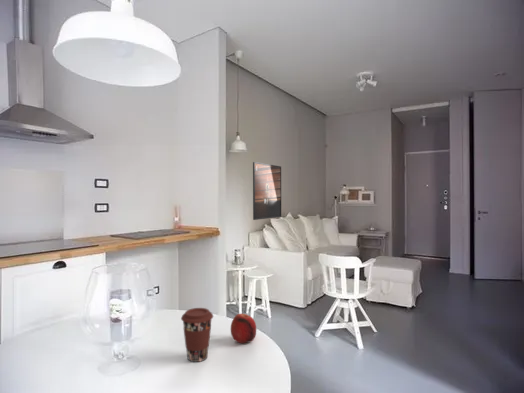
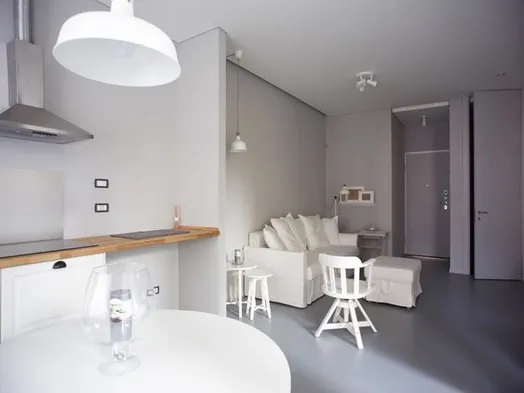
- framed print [252,161,282,221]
- fruit [230,313,257,344]
- coffee cup [180,307,214,363]
